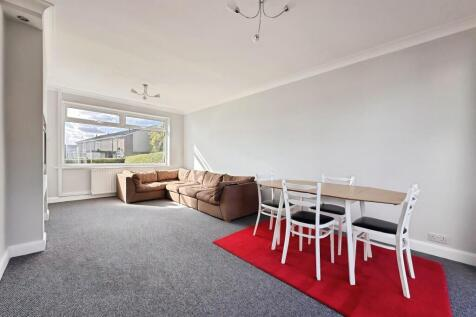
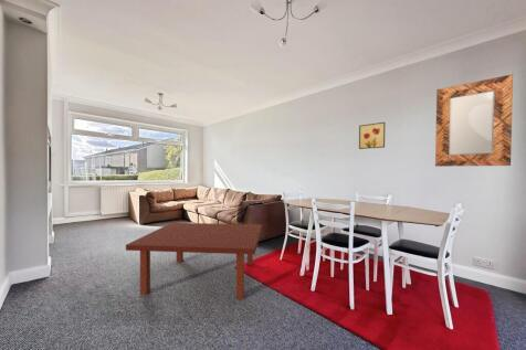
+ wall art [358,121,386,150]
+ coffee table [125,222,263,300]
+ home mirror [434,73,514,168]
